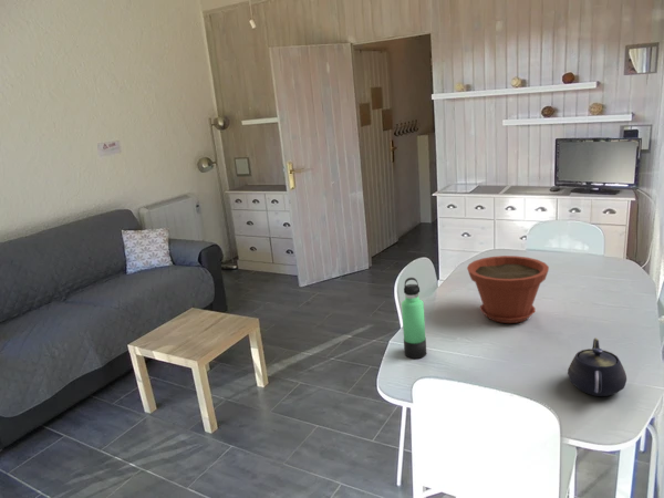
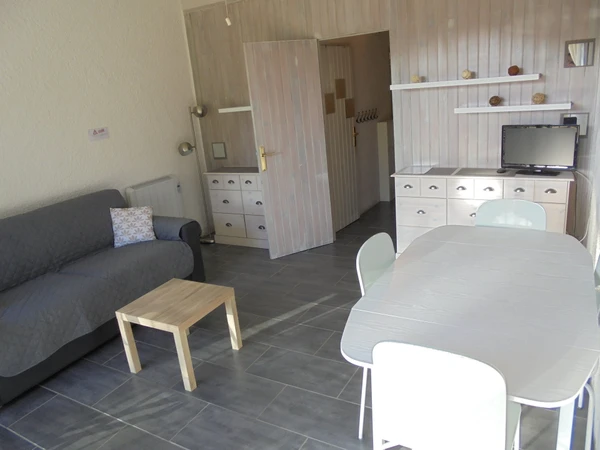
- thermos bottle [401,277,427,360]
- teapot [567,336,627,397]
- plant pot [466,255,550,324]
